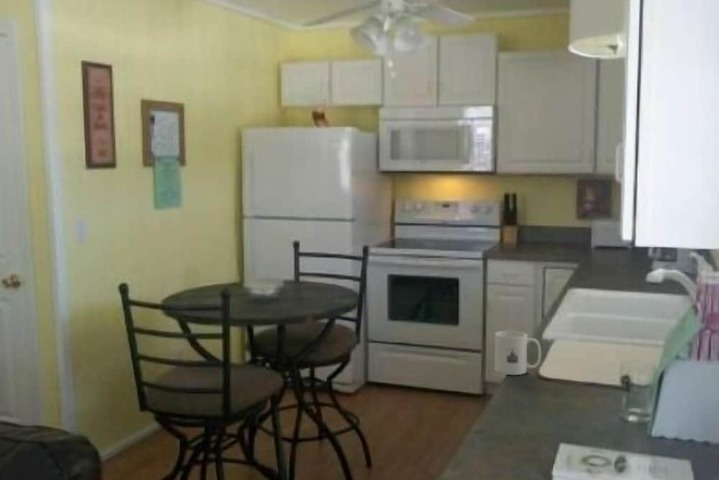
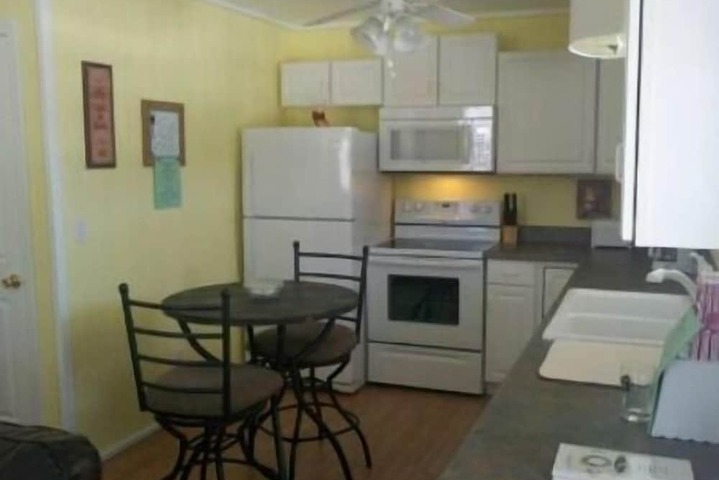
- mug [494,330,542,376]
